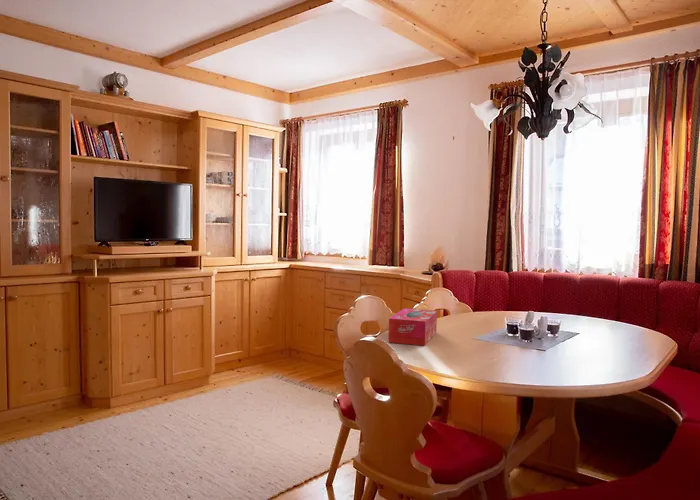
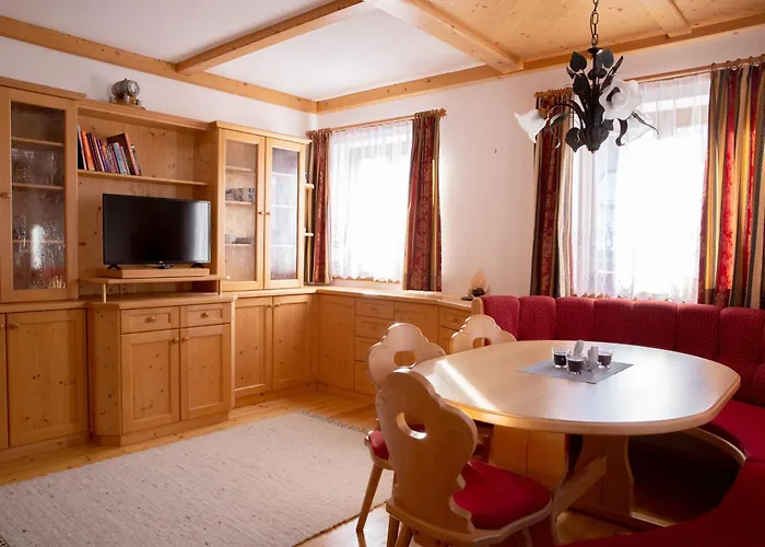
- tissue box [387,307,438,347]
